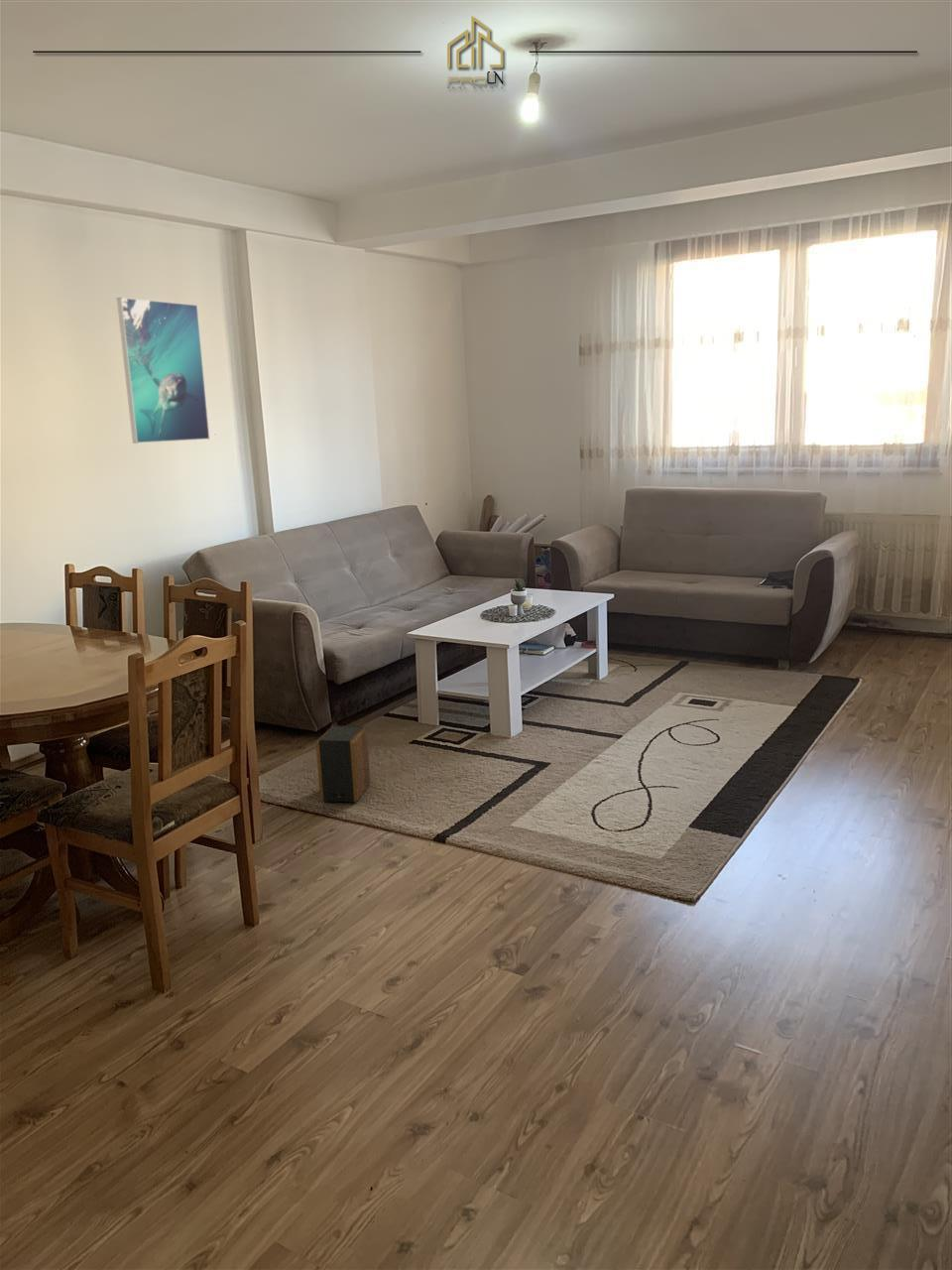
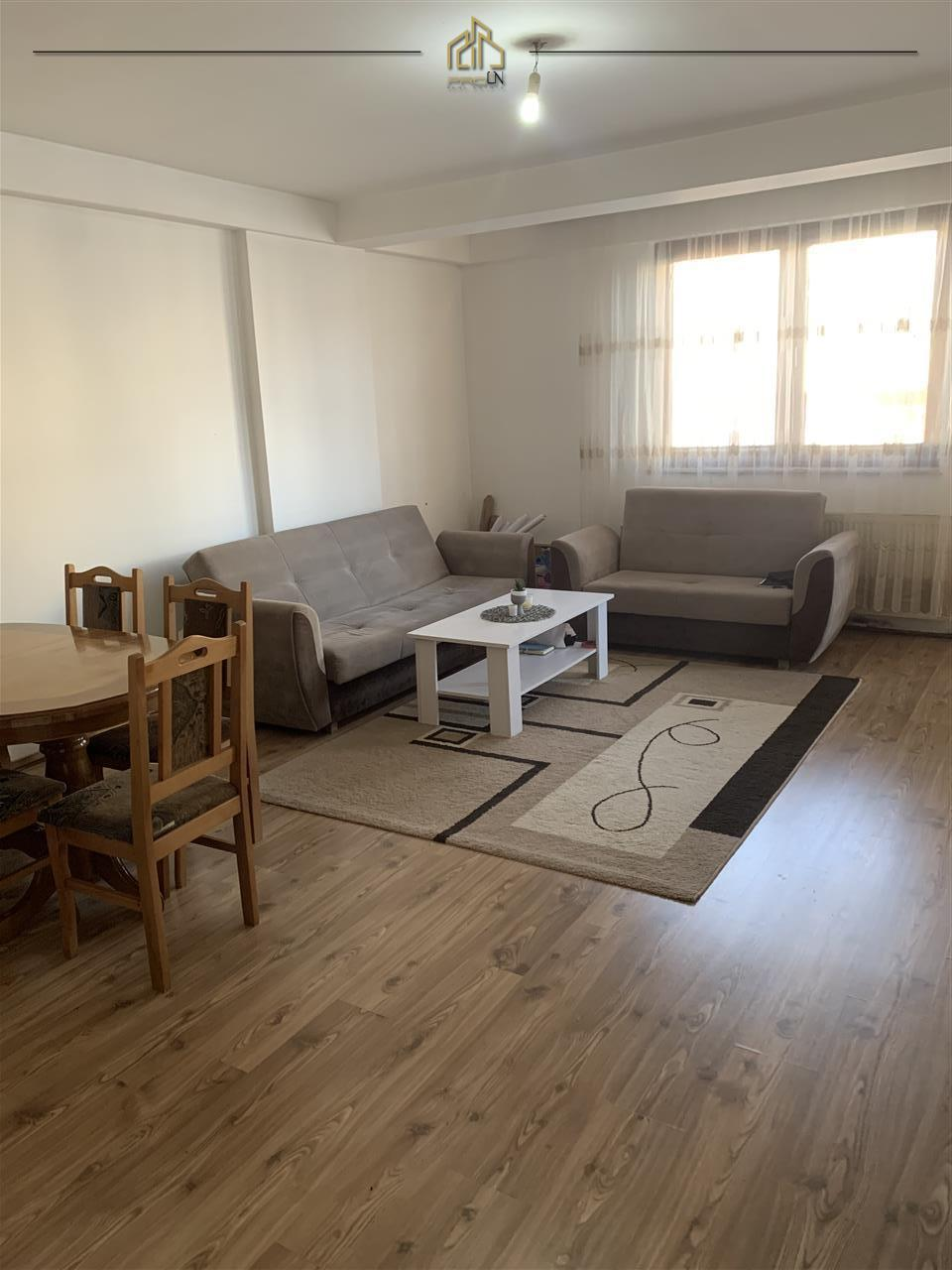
- speaker [315,725,371,803]
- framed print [116,297,211,445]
